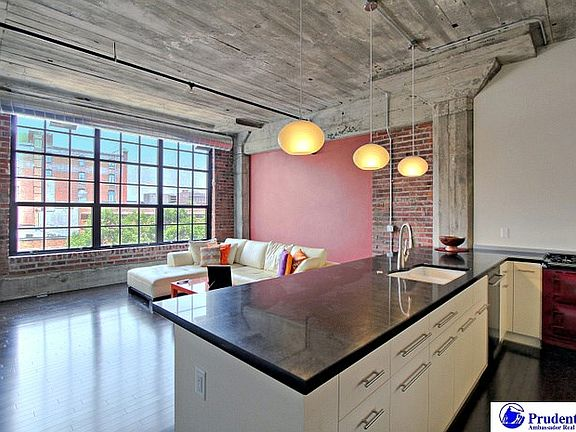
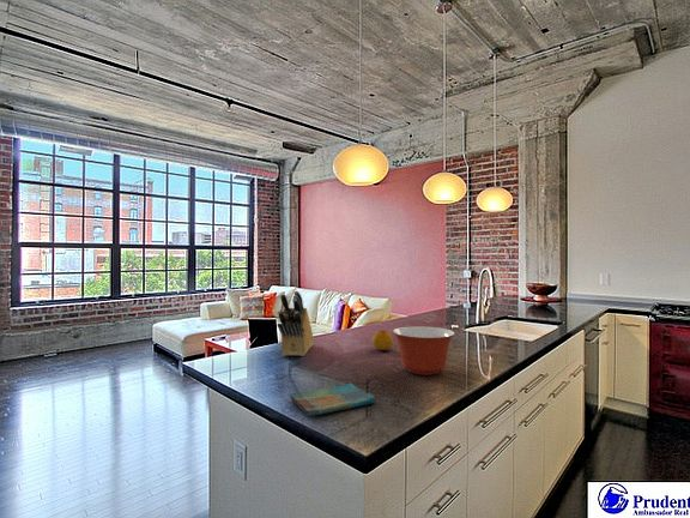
+ mixing bowl [392,325,456,377]
+ fruit [371,329,394,351]
+ dish towel [290,381,376,417]
+ knife block [277,290,315,357]
